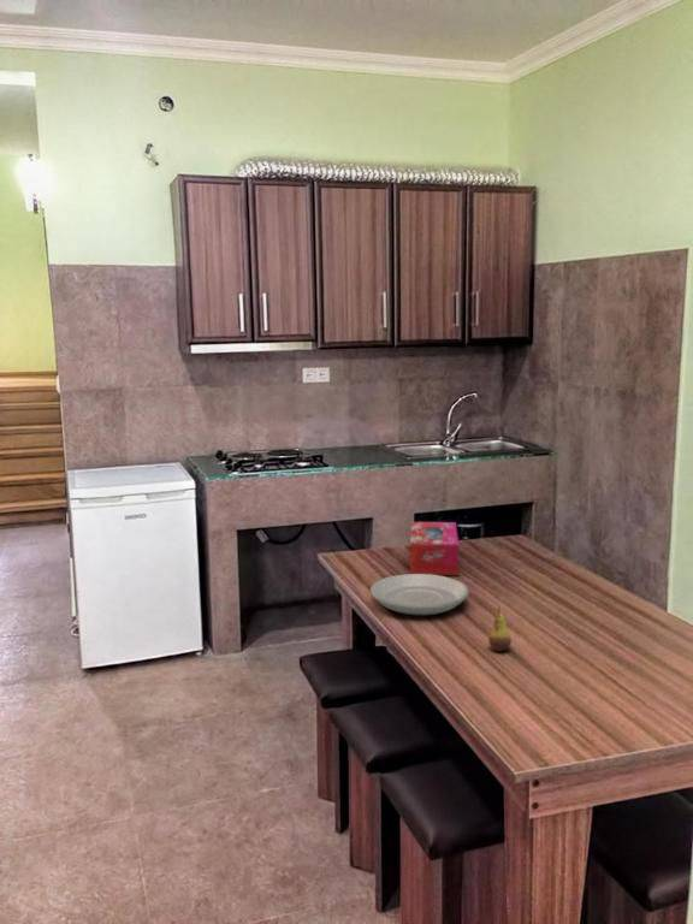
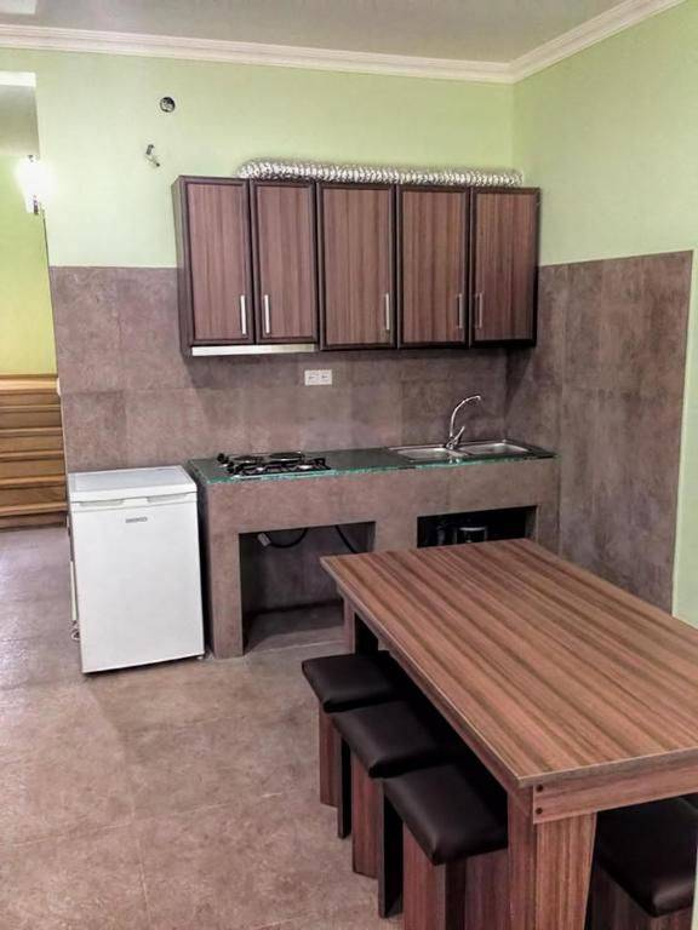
- tissue box [409,521,460,576]
- plate [369,573,470,616]
- fruit [487,605,513,652]
